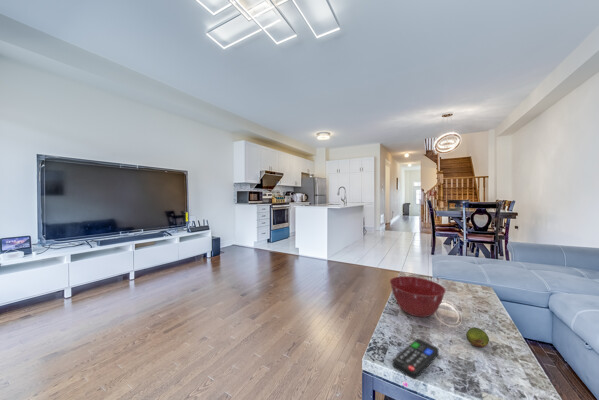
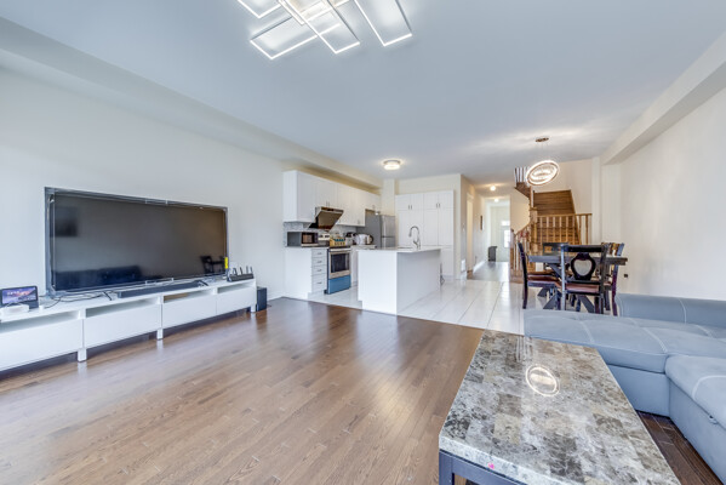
- remote control [392,338,440,380]
- fruit [465,326,490,348]
- mixing bowl [389,275,447,318]
